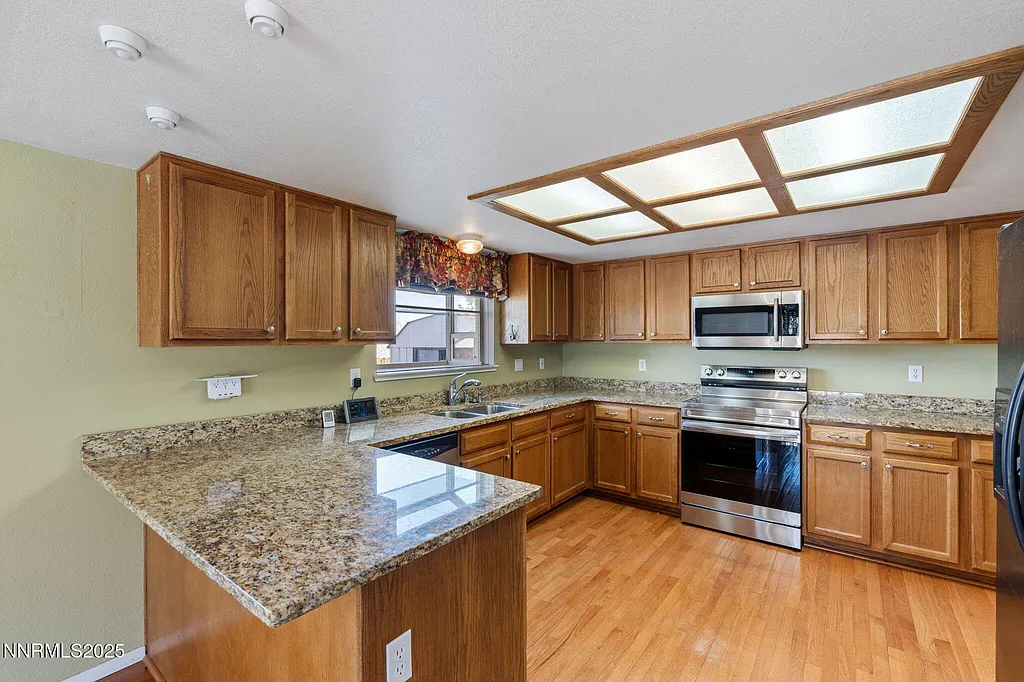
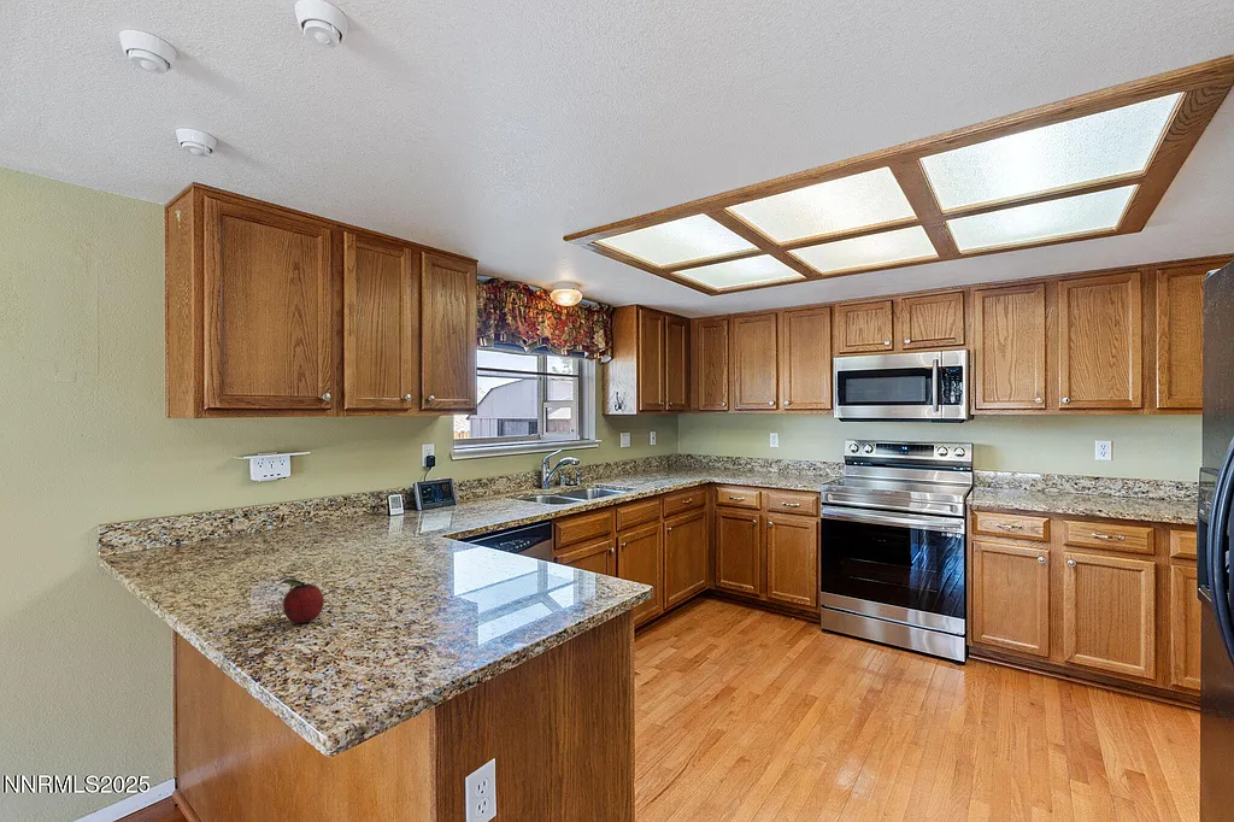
+ fruit [277,577,325,624]
